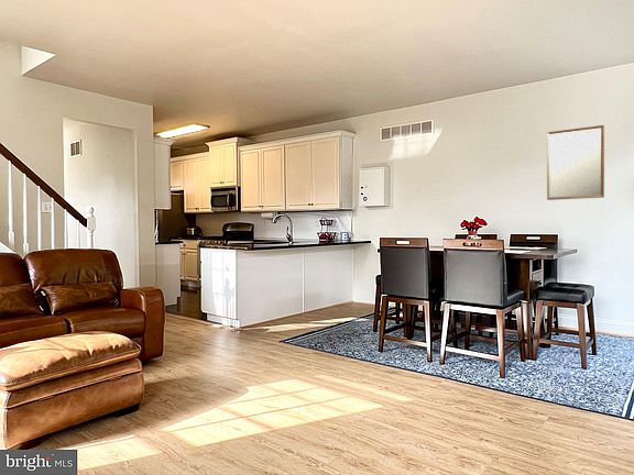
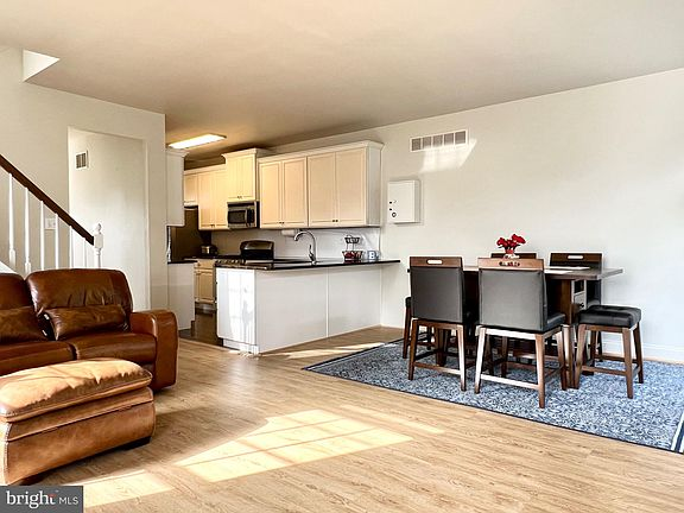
- home mirror [546,124,605,201]
